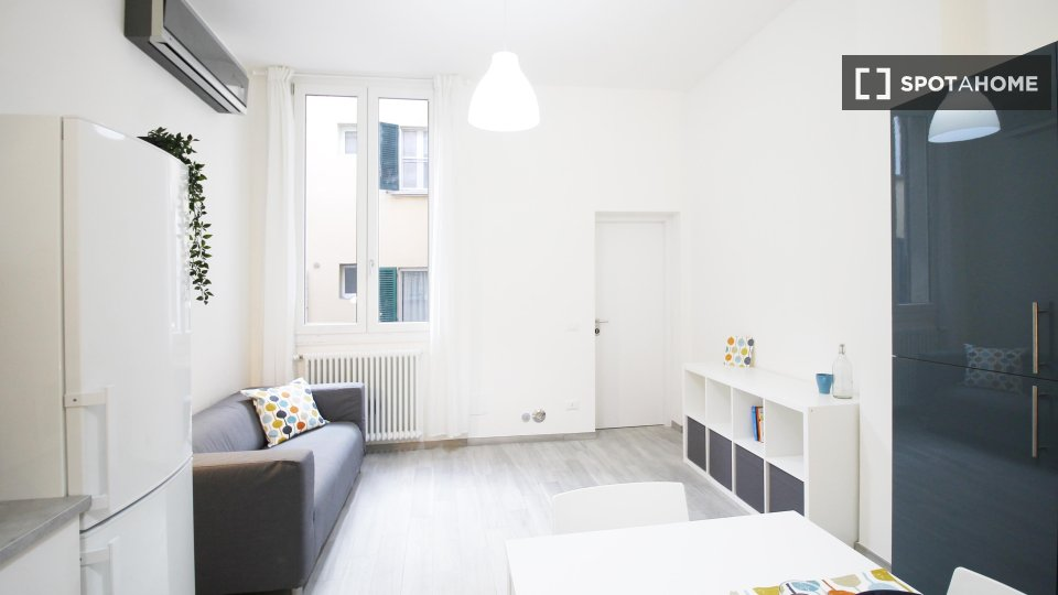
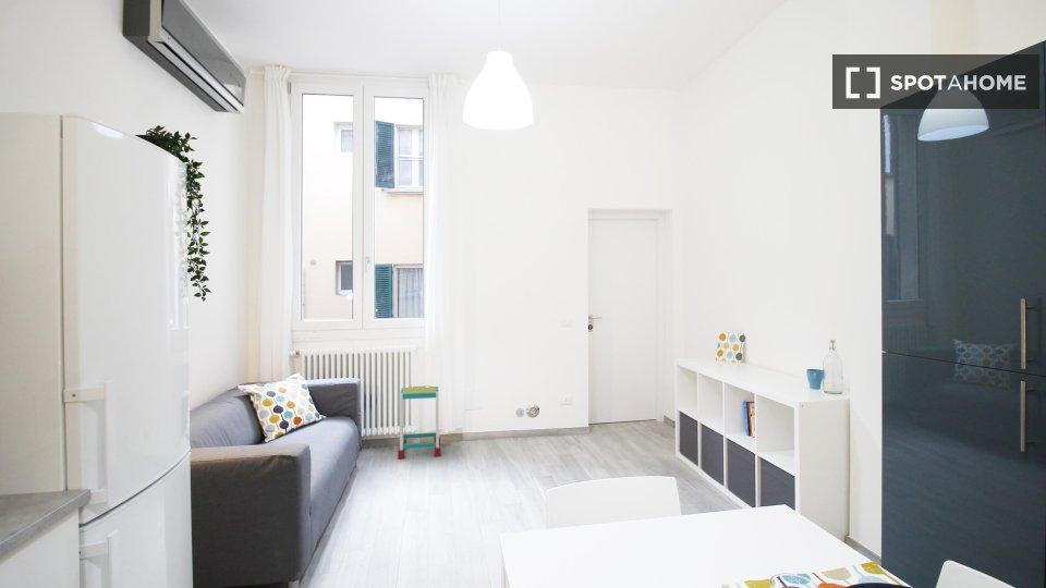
+ side table [397,385,442,460]
